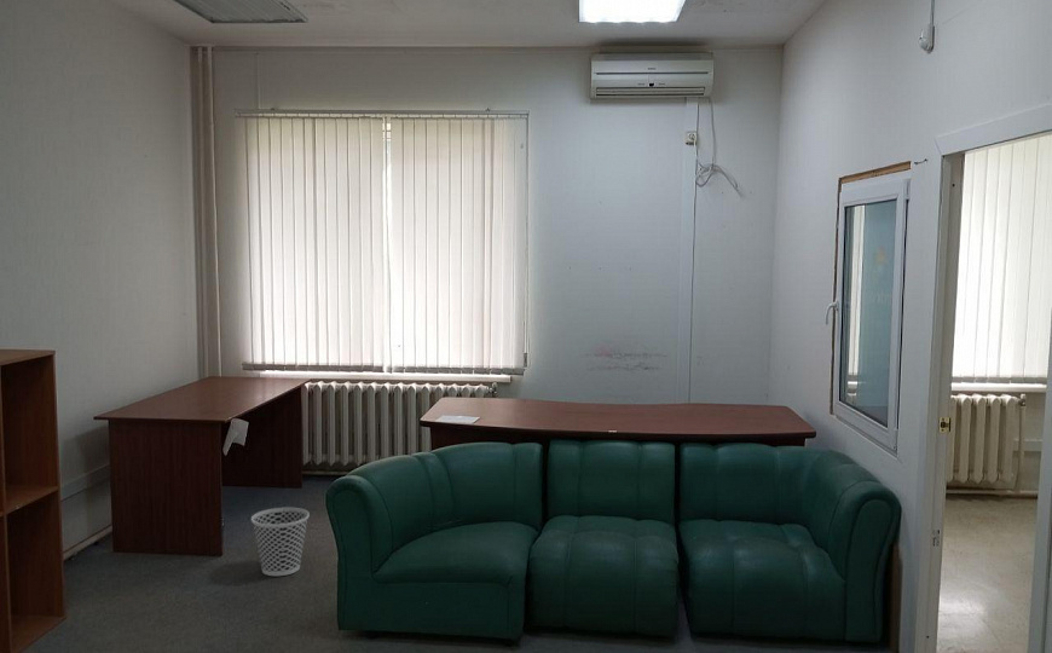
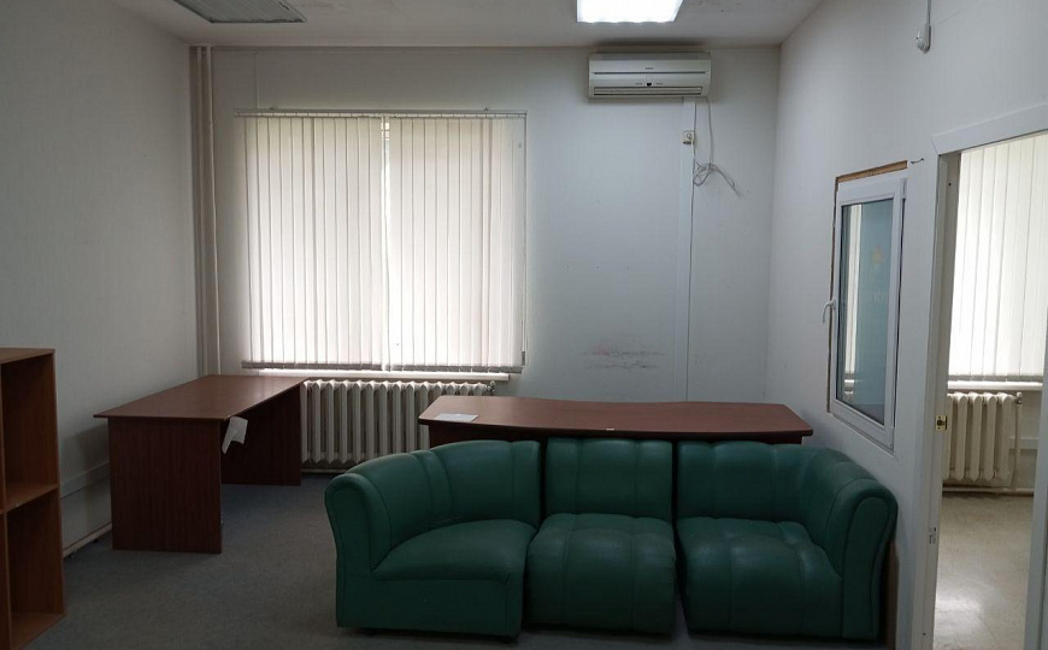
- wastebasket [250,507,311,577]
